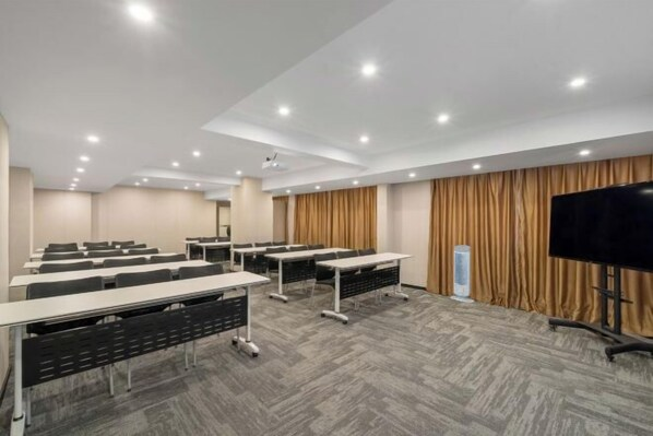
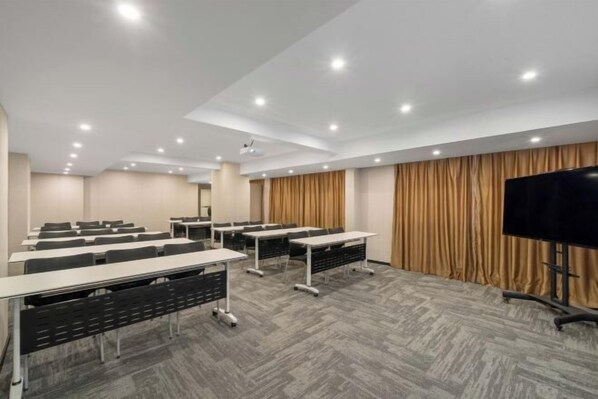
- air purifier [449,244,476,304]
